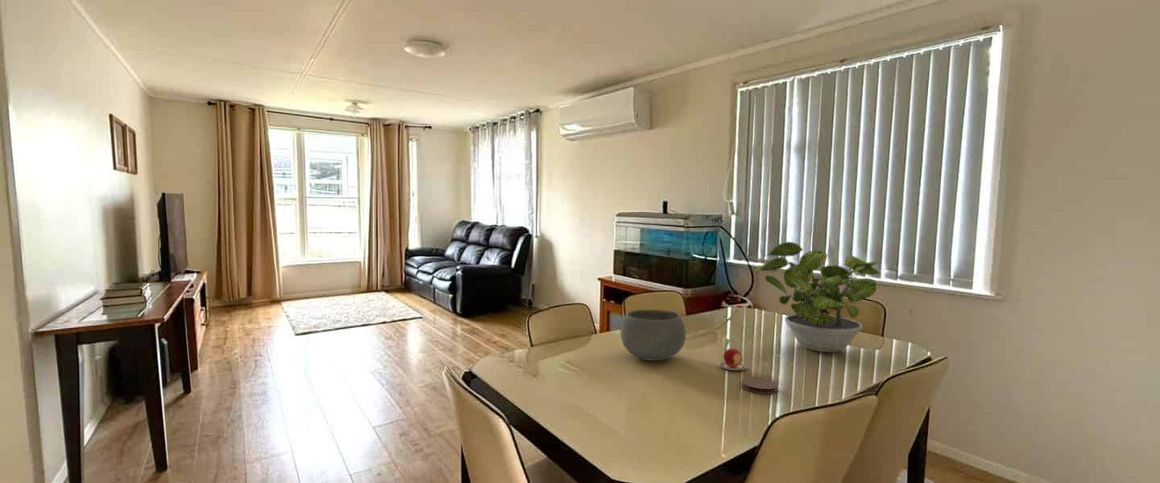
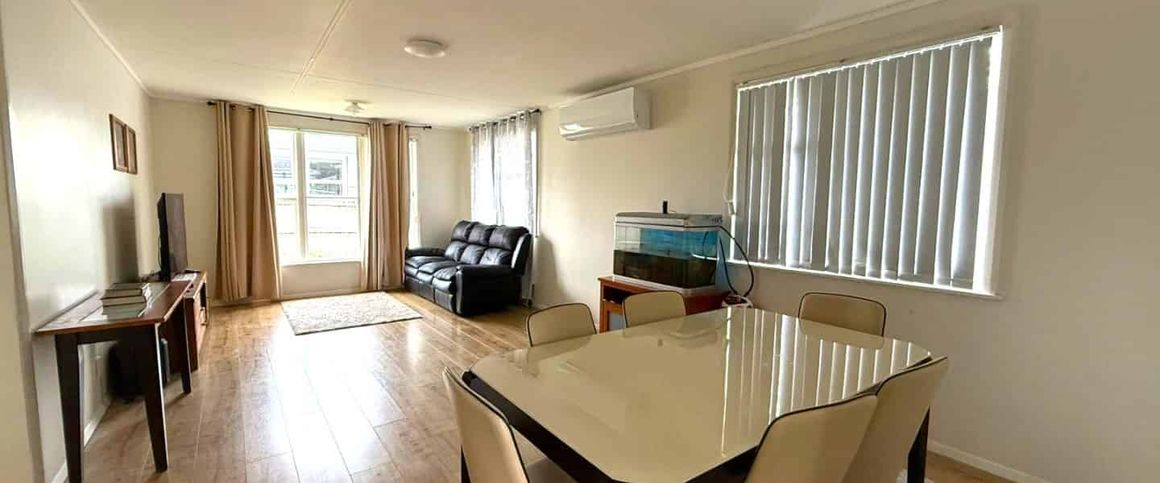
- bowl [620,309,687,362]
- apple [719,348,746,371]
- coaster [741,376,779,395]
- potted plant [752,241,882,353]
